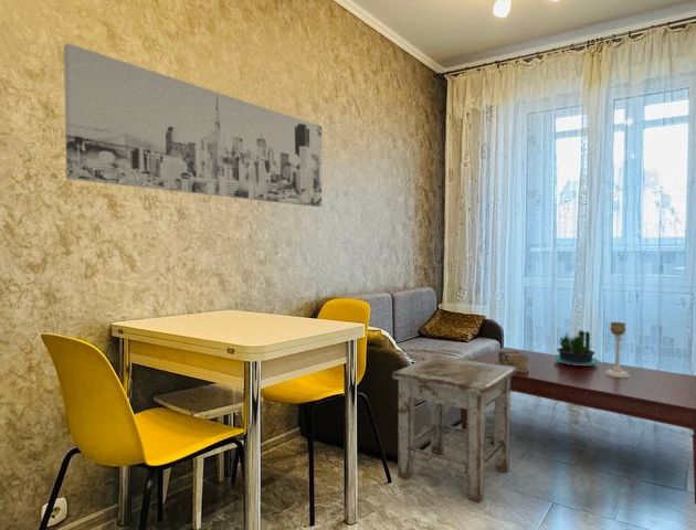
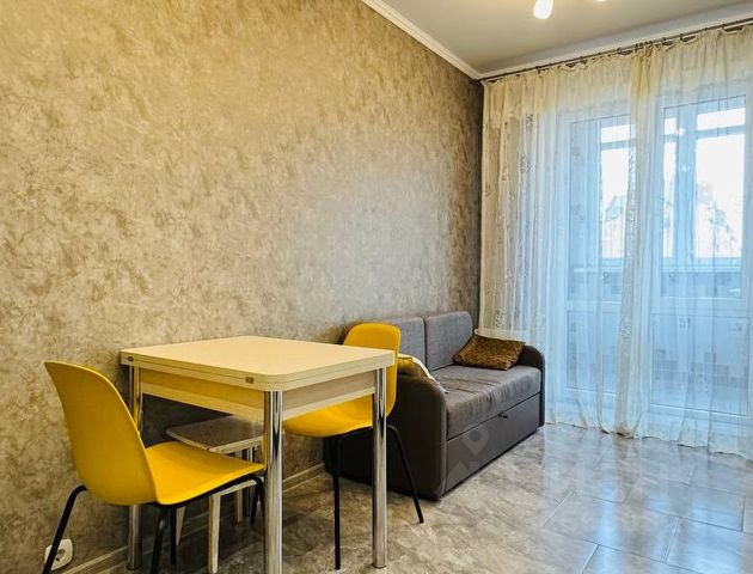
- wall art [63,42,323,208]
- stool [391,354,517,505]
- books [495,351,529,372]
- coffee table [460,347,696,506]
- candle holder [605,321,630,378]
- potted plant [553,329,600,365]
